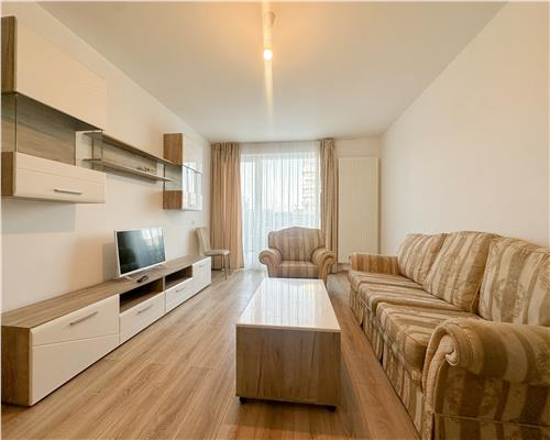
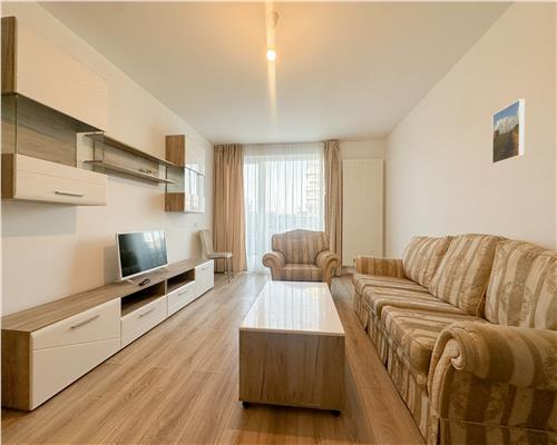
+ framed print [491,98,526,166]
